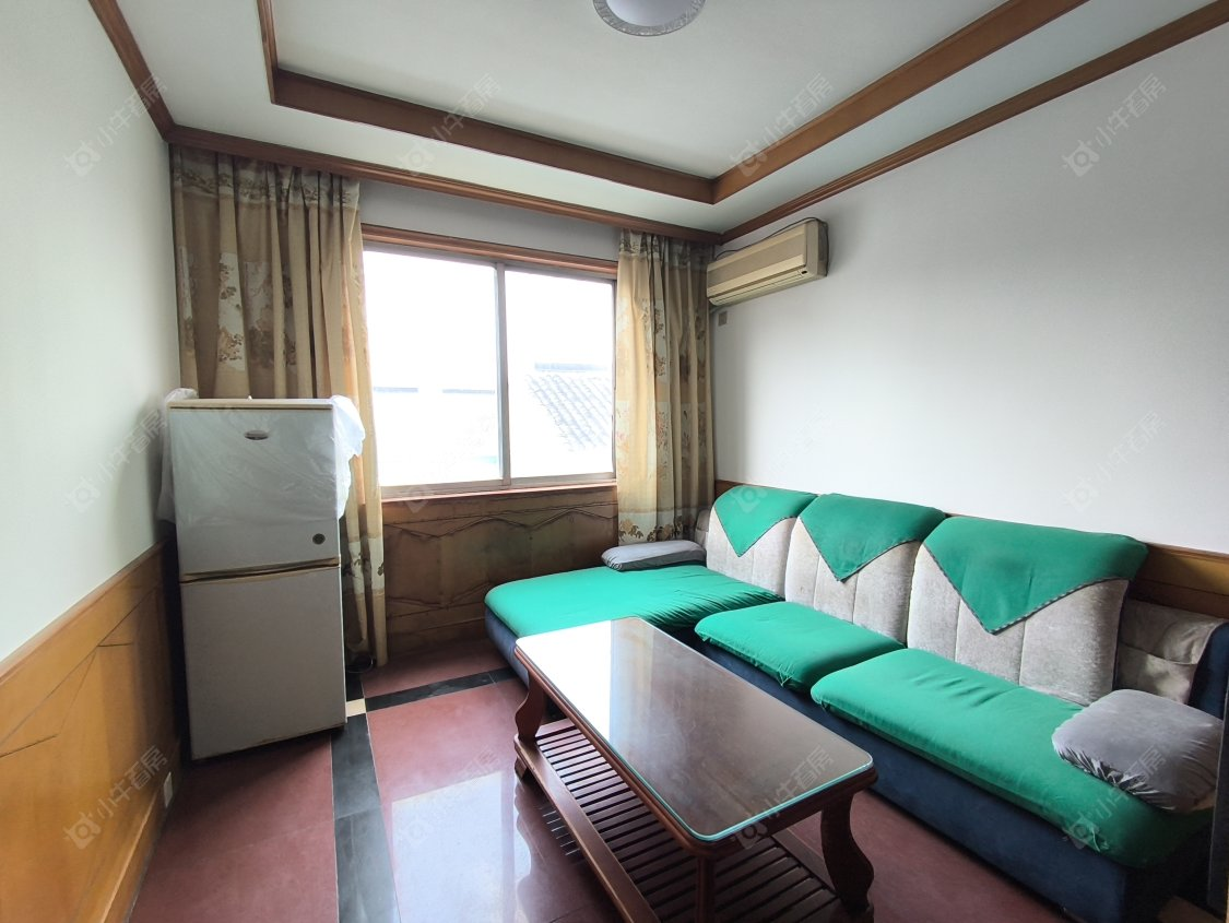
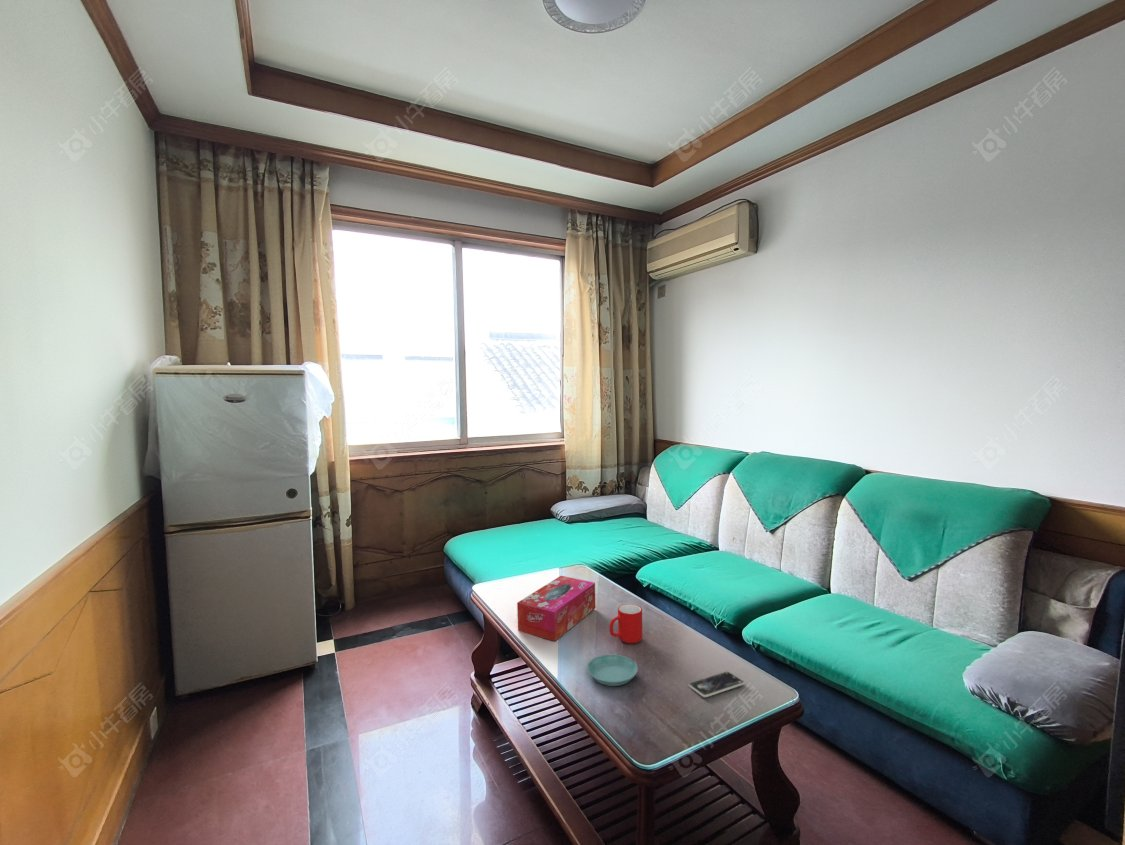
+ tissue box [516,575,596,642]
+ cup [609,603,643,644]
+ saucer [586,654,639,687]
+ smartphone [688,671,745,698]
